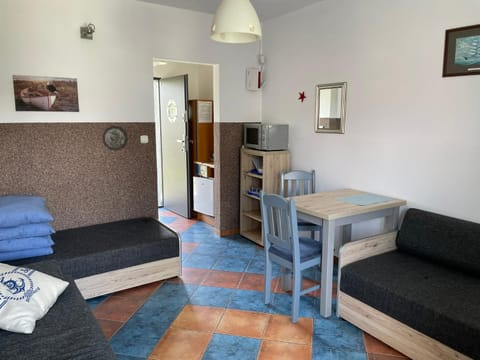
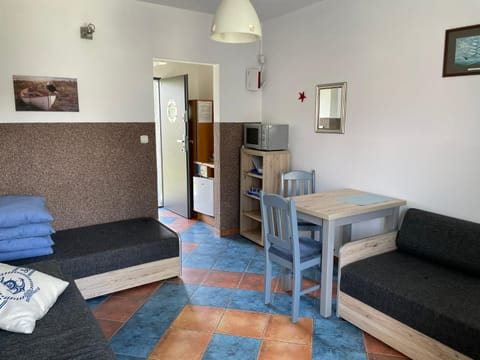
- decorative plate [102,125,129,152]
